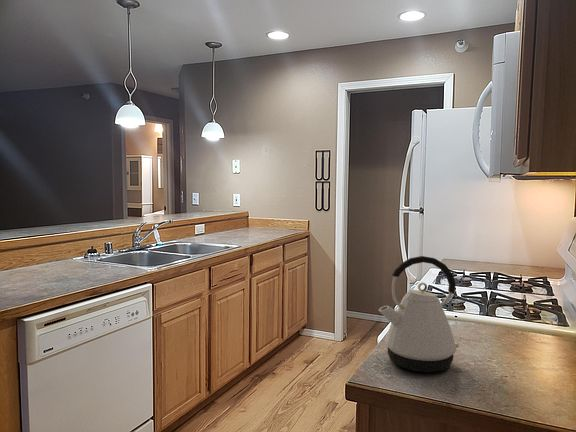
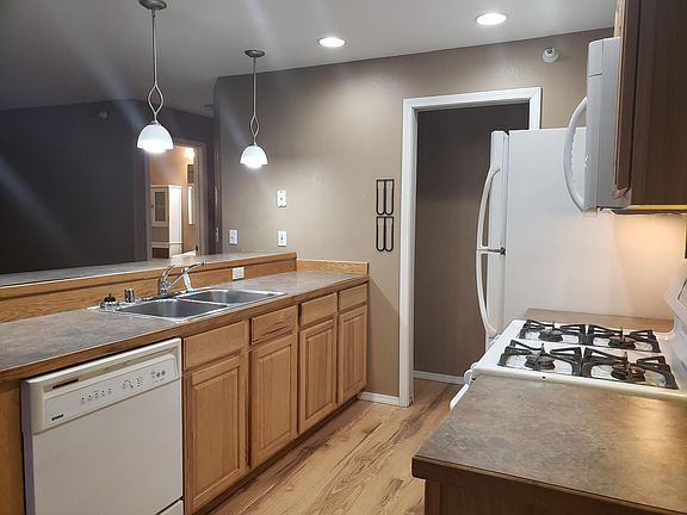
- kettle [378,255,460,373]
